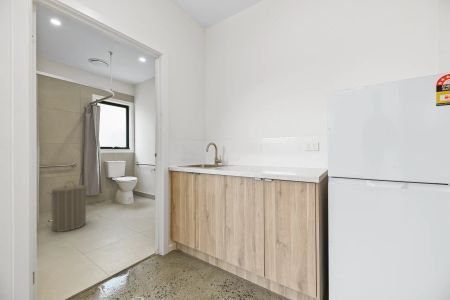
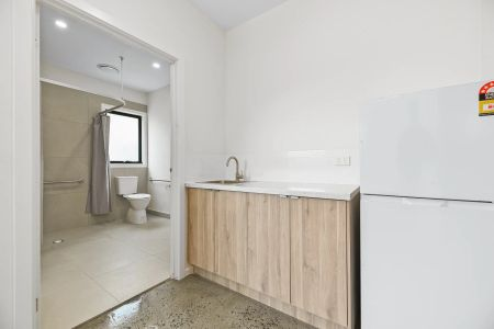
- laundry hamper [47,180,90,233]
